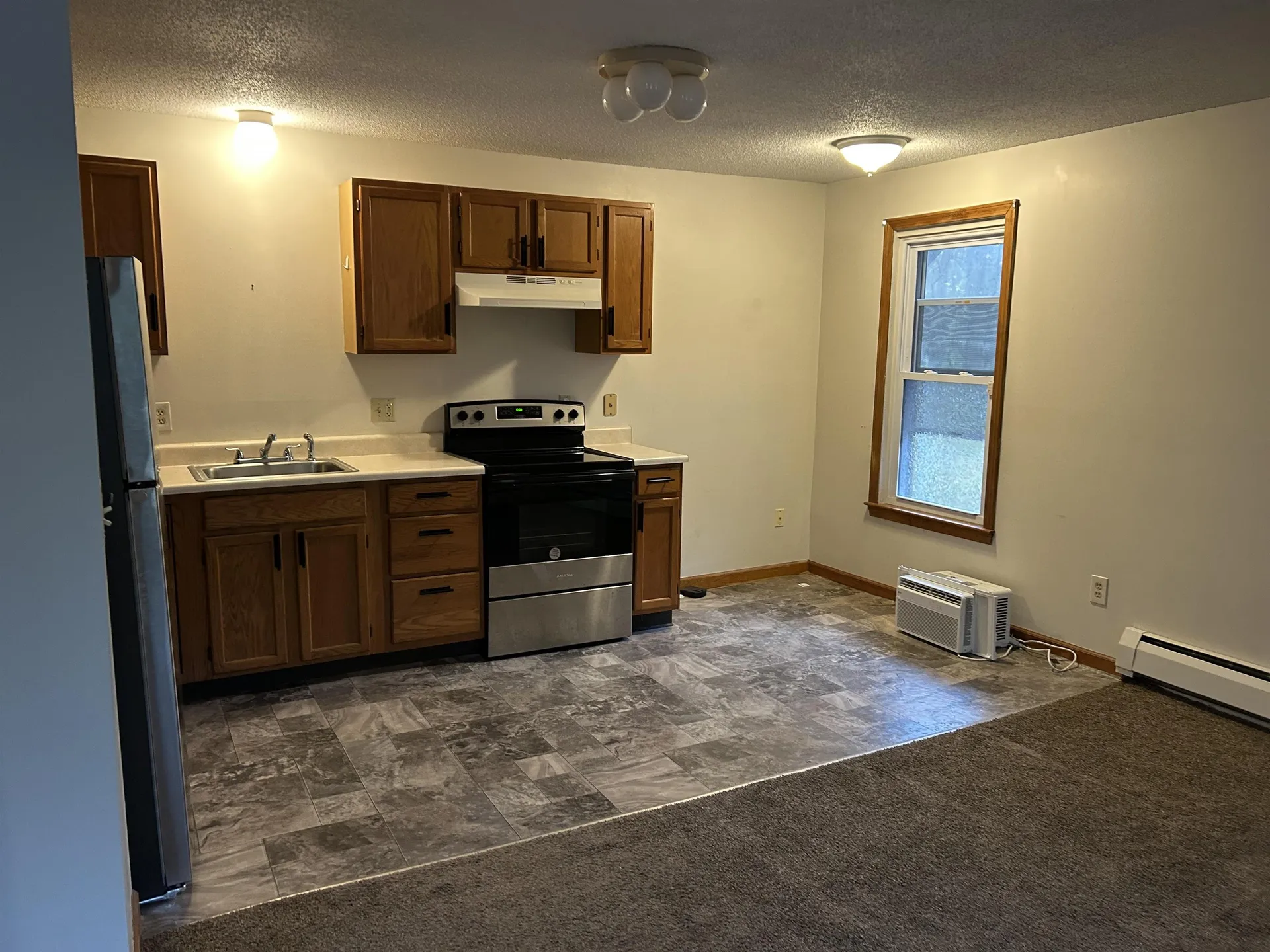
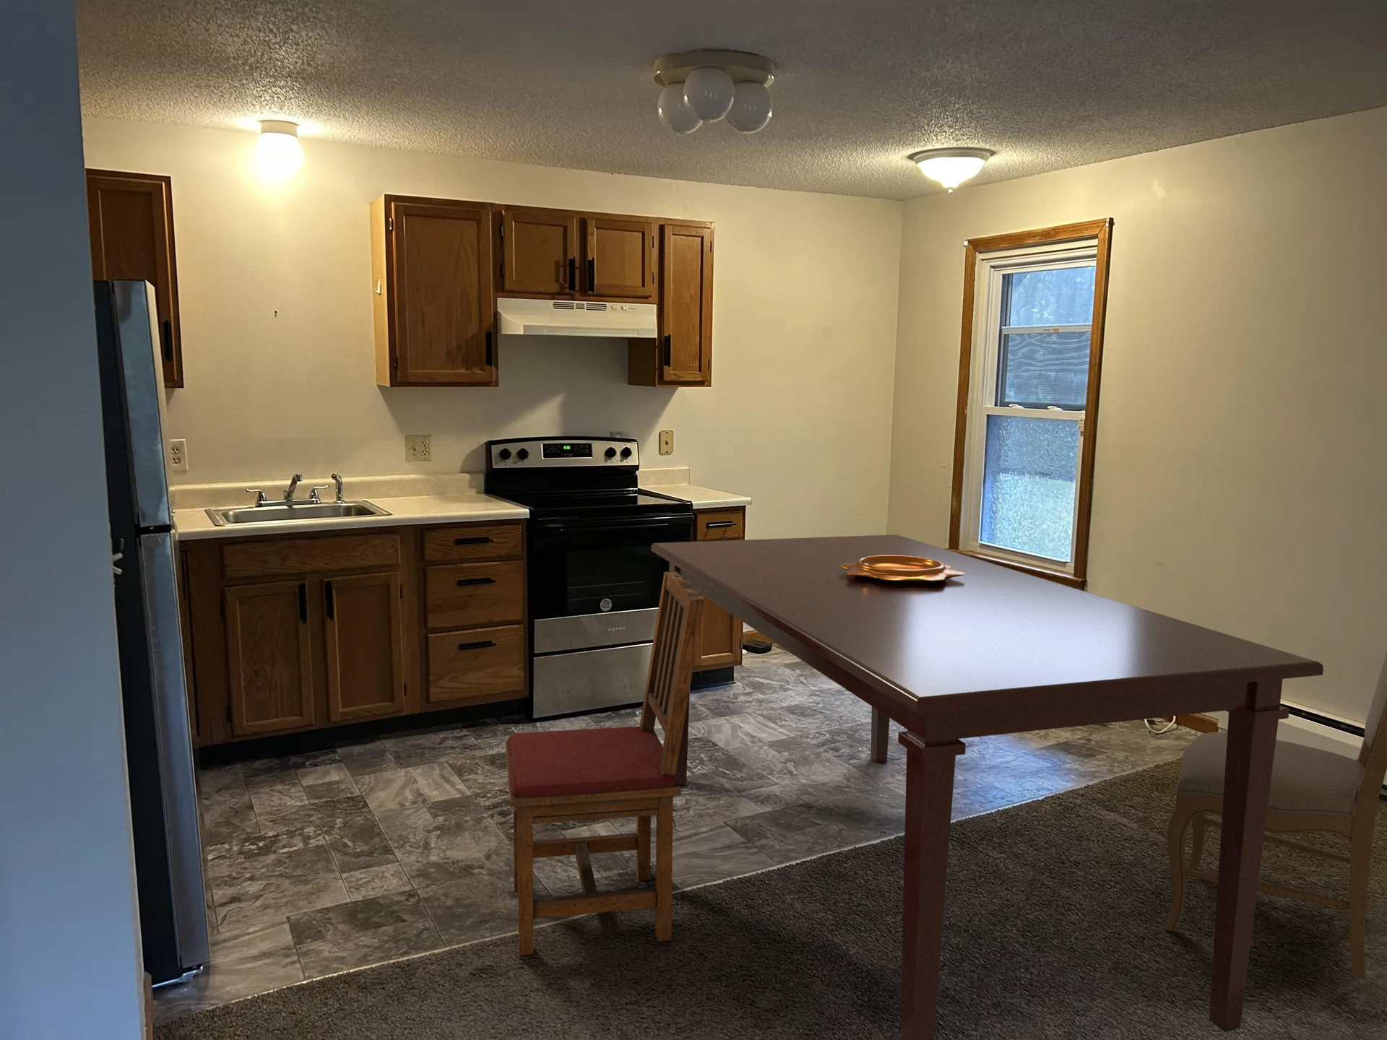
+ dining chair [505,571,706,956]
+ dining table [651,534,1324,1040]
+ dining chair [1165,651,1387,978]
+ decorative bowl [840,555,965,584]
